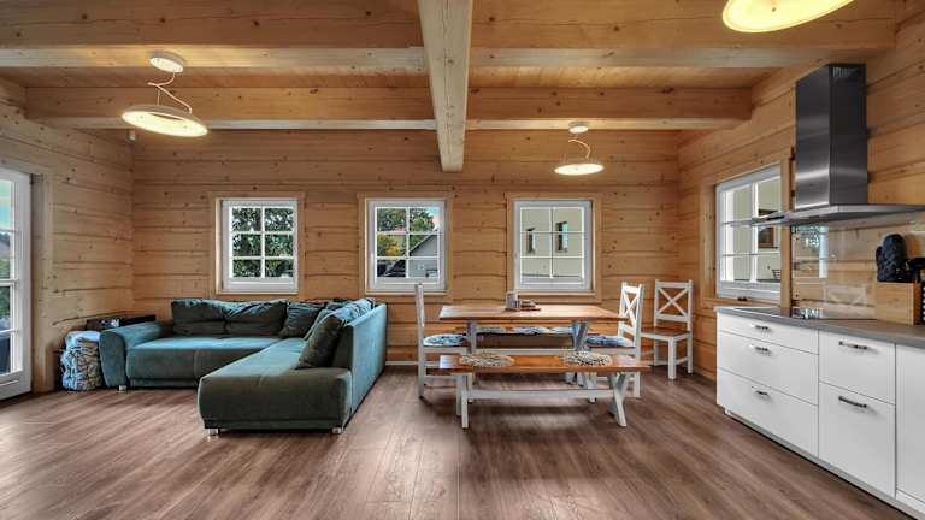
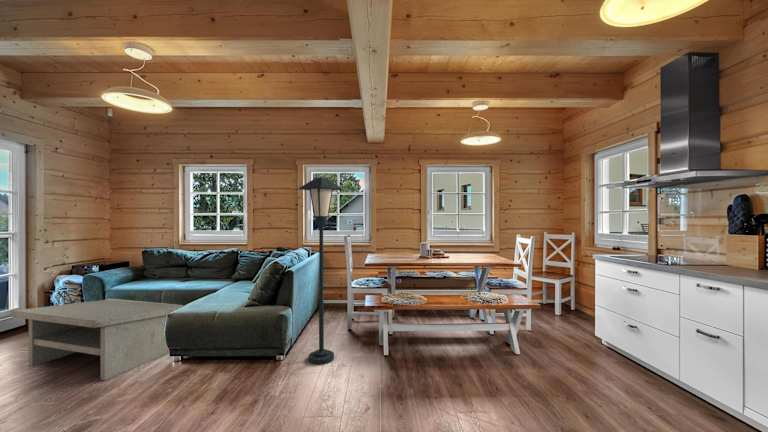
+ floor lamp [298,176,345,365]
+ coffee table [11,297,185,381]
